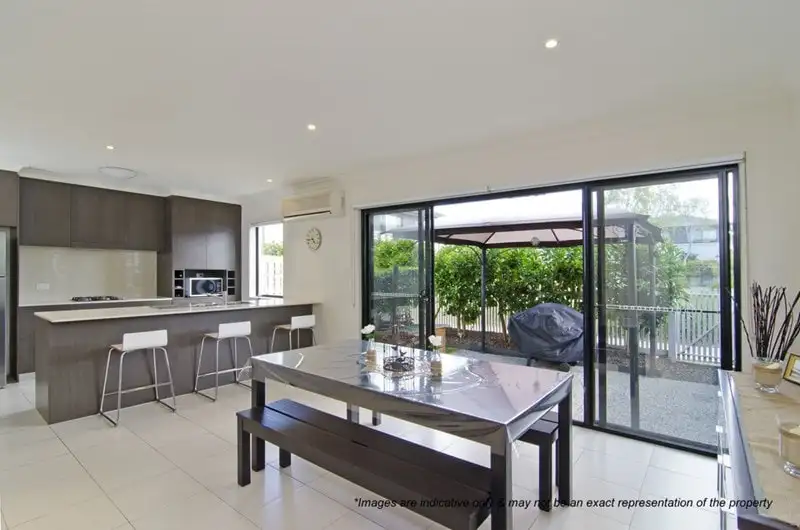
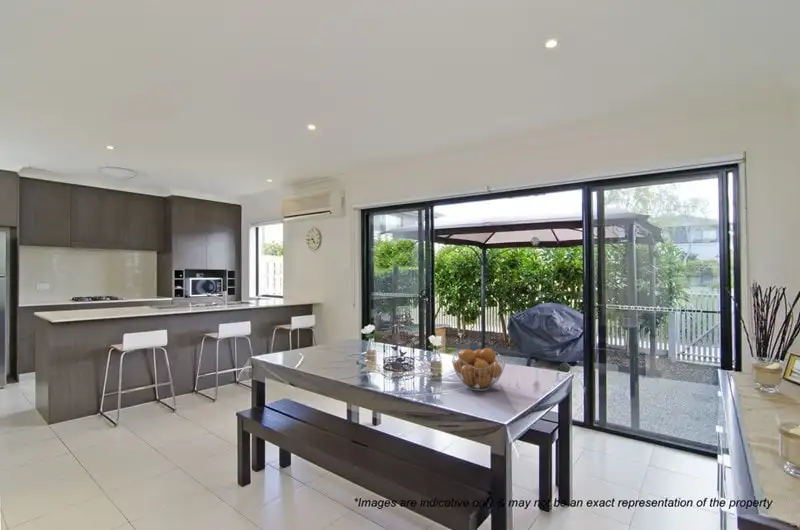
+ fruit basket [451,347,506,392]
